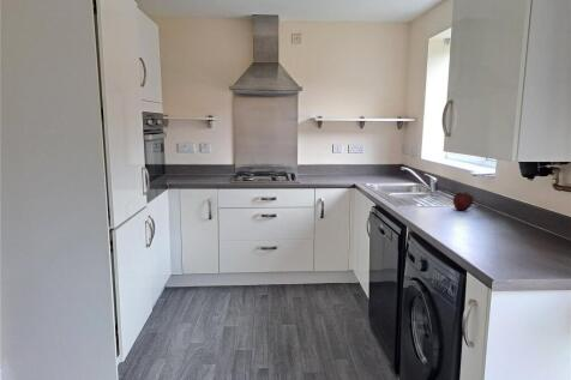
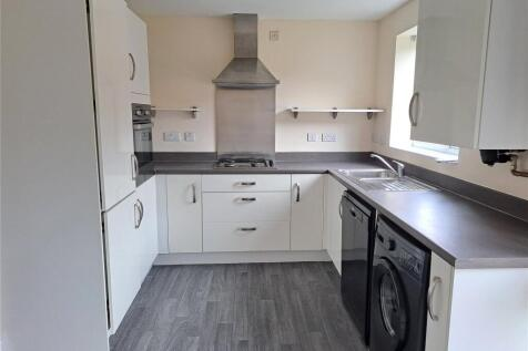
- fruit [452,191,475,212]
